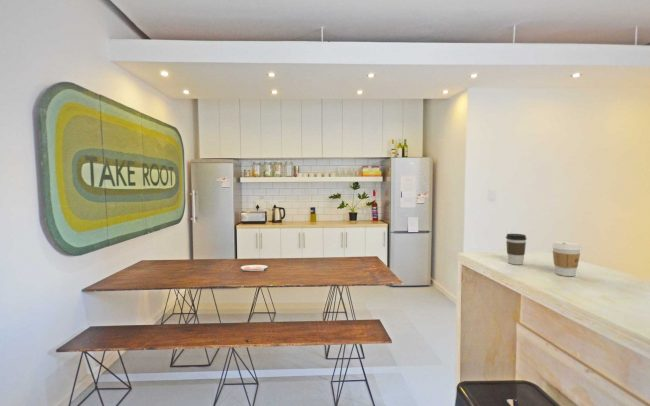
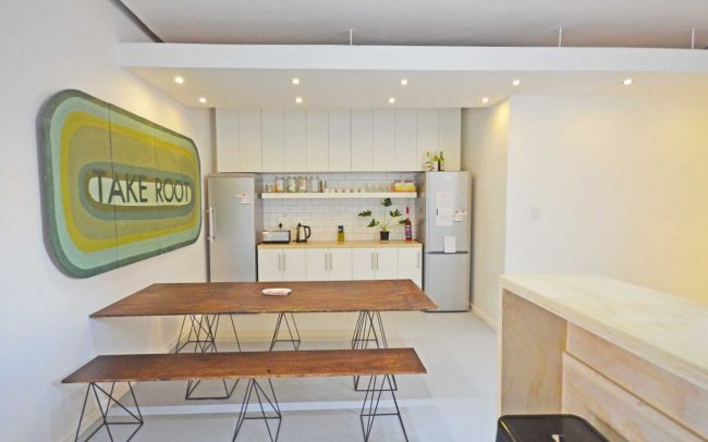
- coffee cup [505,233,528,266]
- coffee cup [551,241,582,277]
